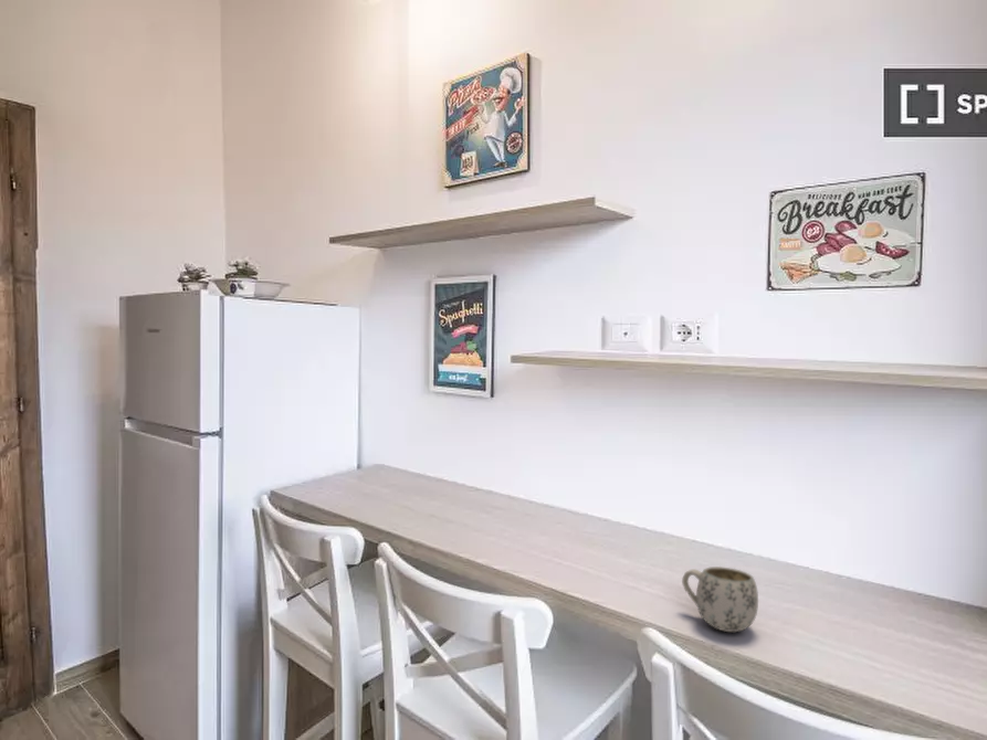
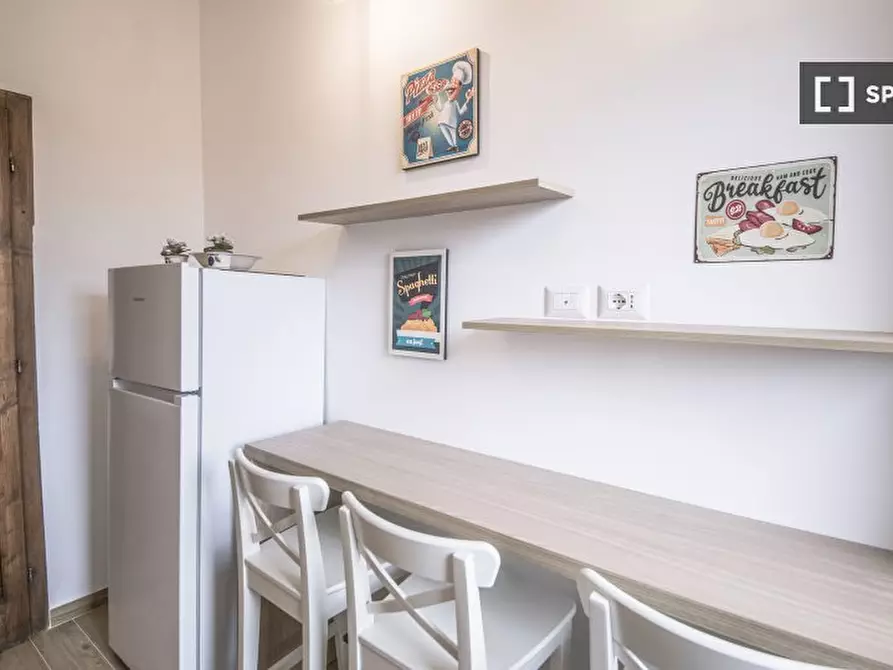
- mug [681,565,759,633]
